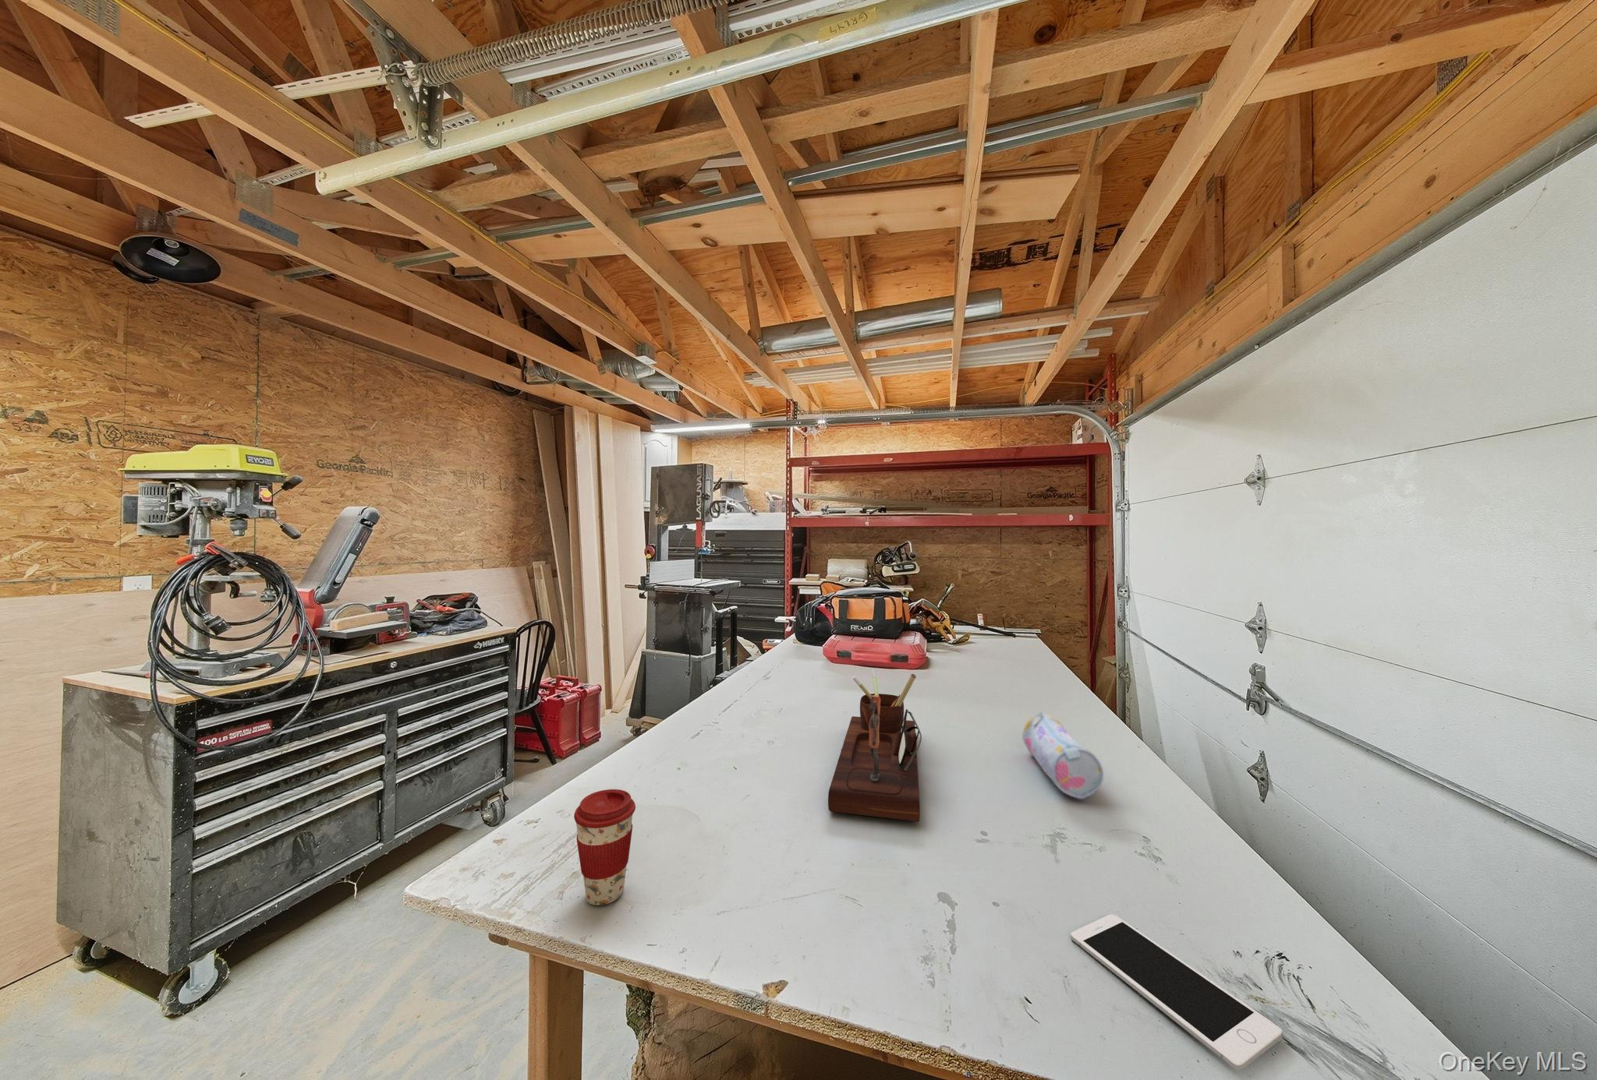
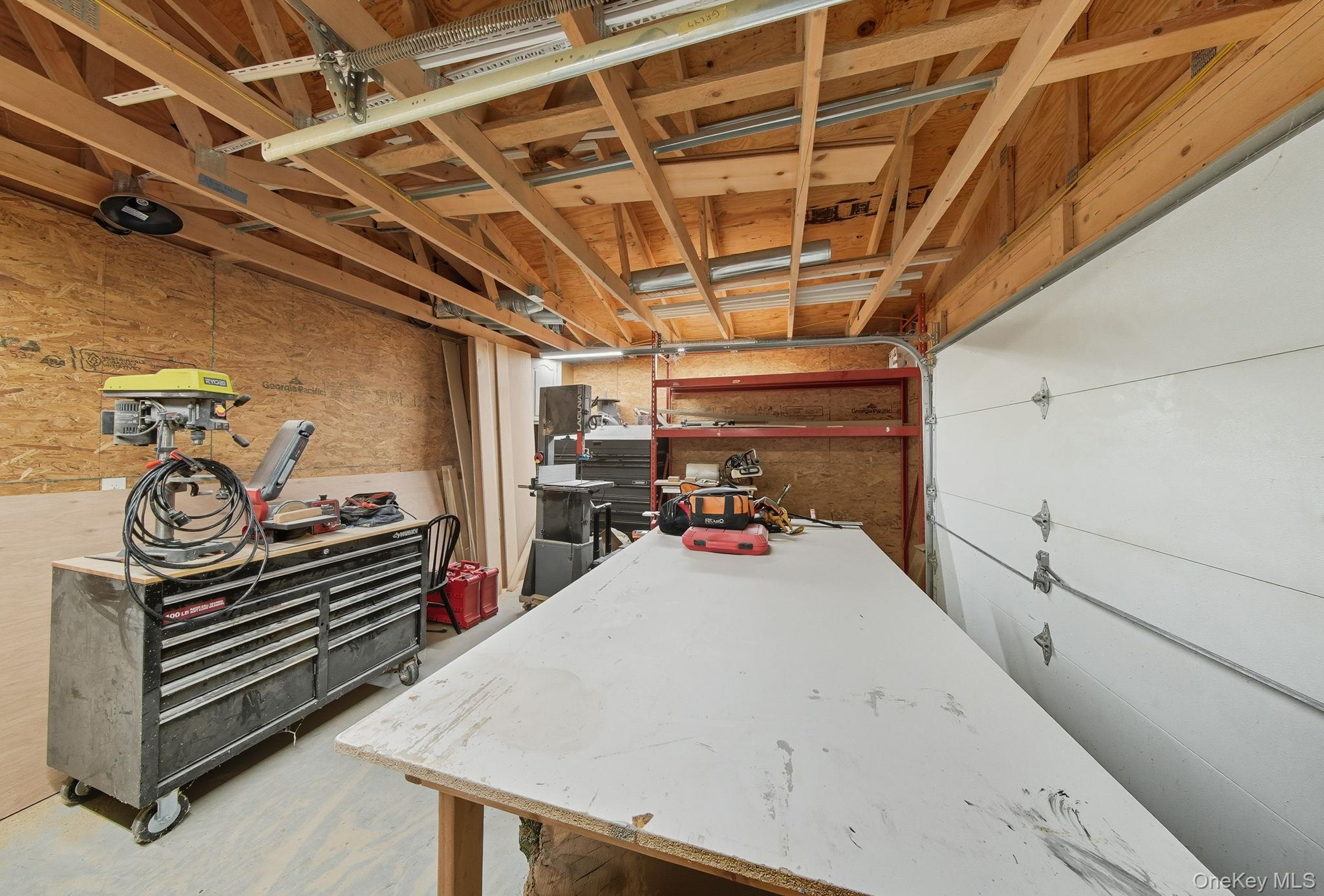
- cell phone [1070,914,1282,1072]
- coffee cup [573,788,637,906]
- desk organizer [827,669,923,822]
- pencil case [1022,711,1104,799]
